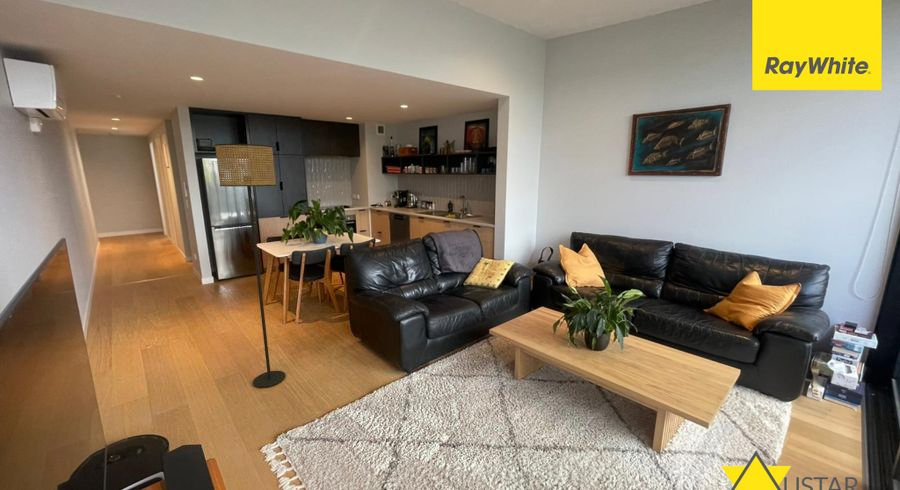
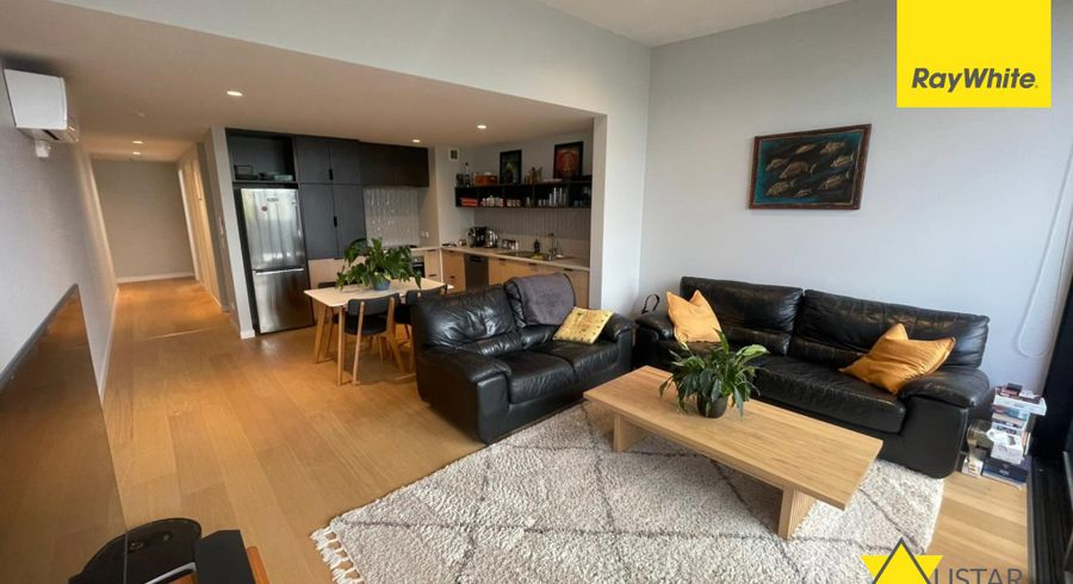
- floor lamp [214,143,286,389]
